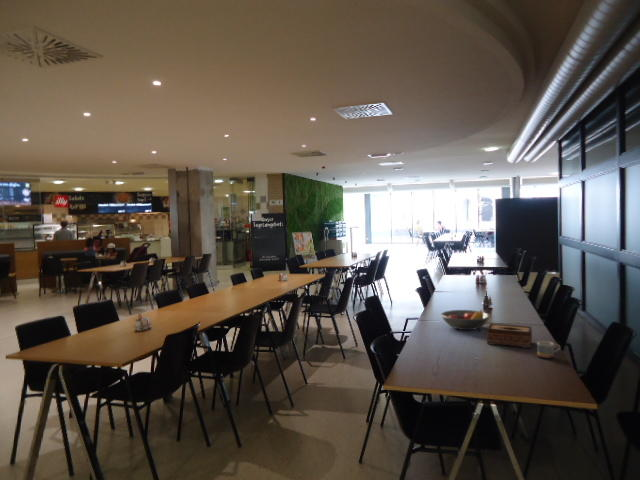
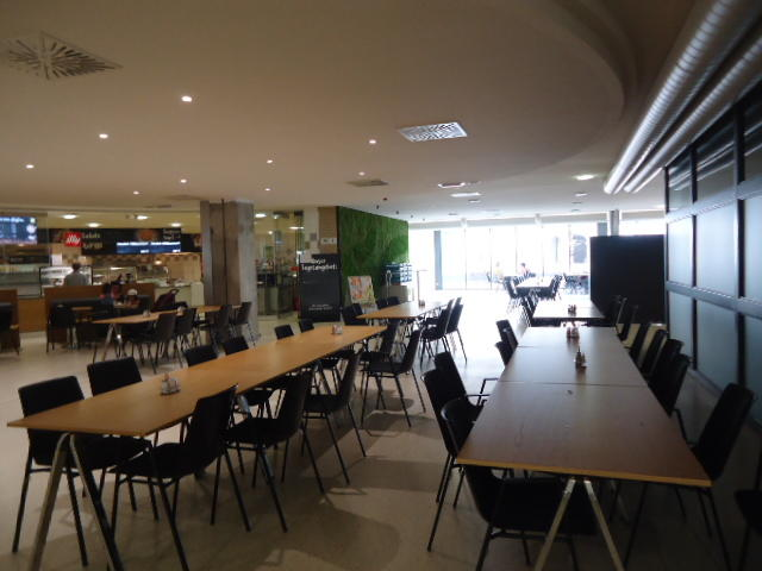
- fruit bowl [440,309,492,331]
- tissue box [486,322,533,349]
- mug [536,340,561,360]
